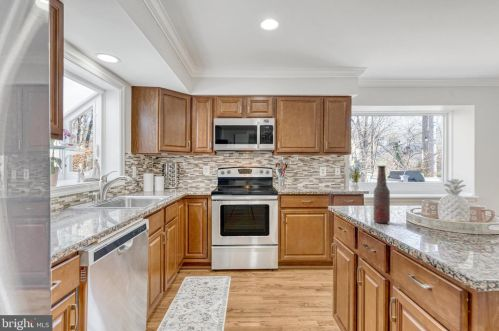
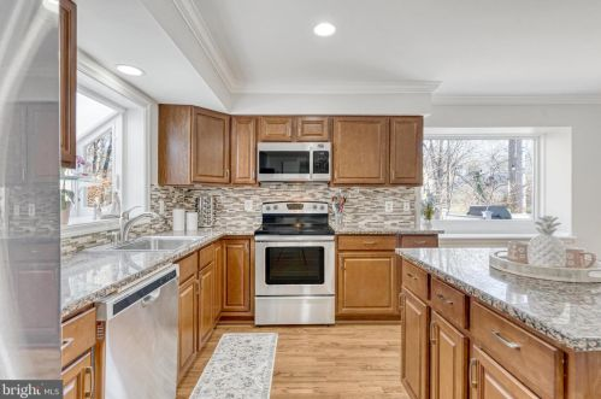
- bottle [372,165,391,224]
